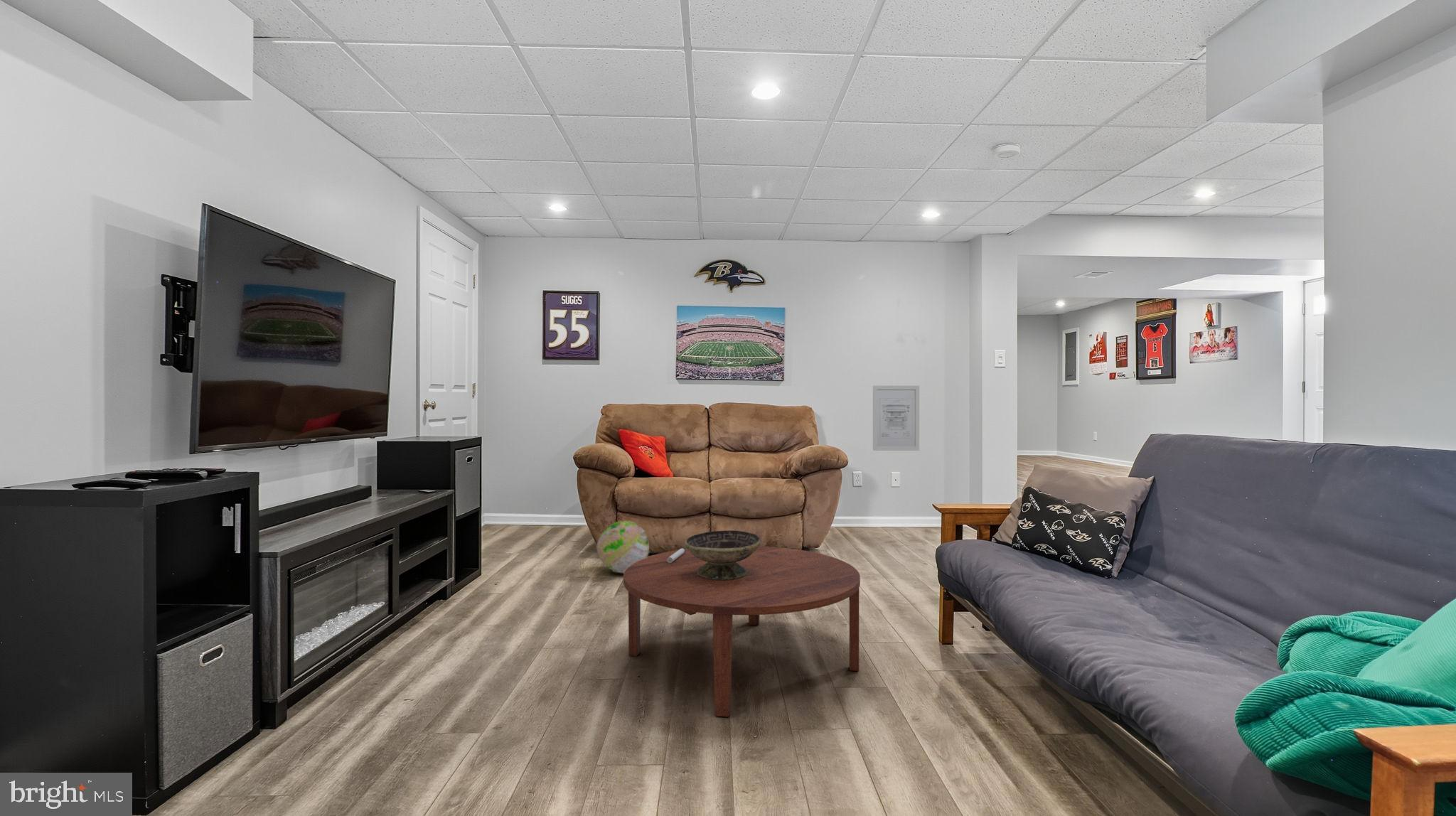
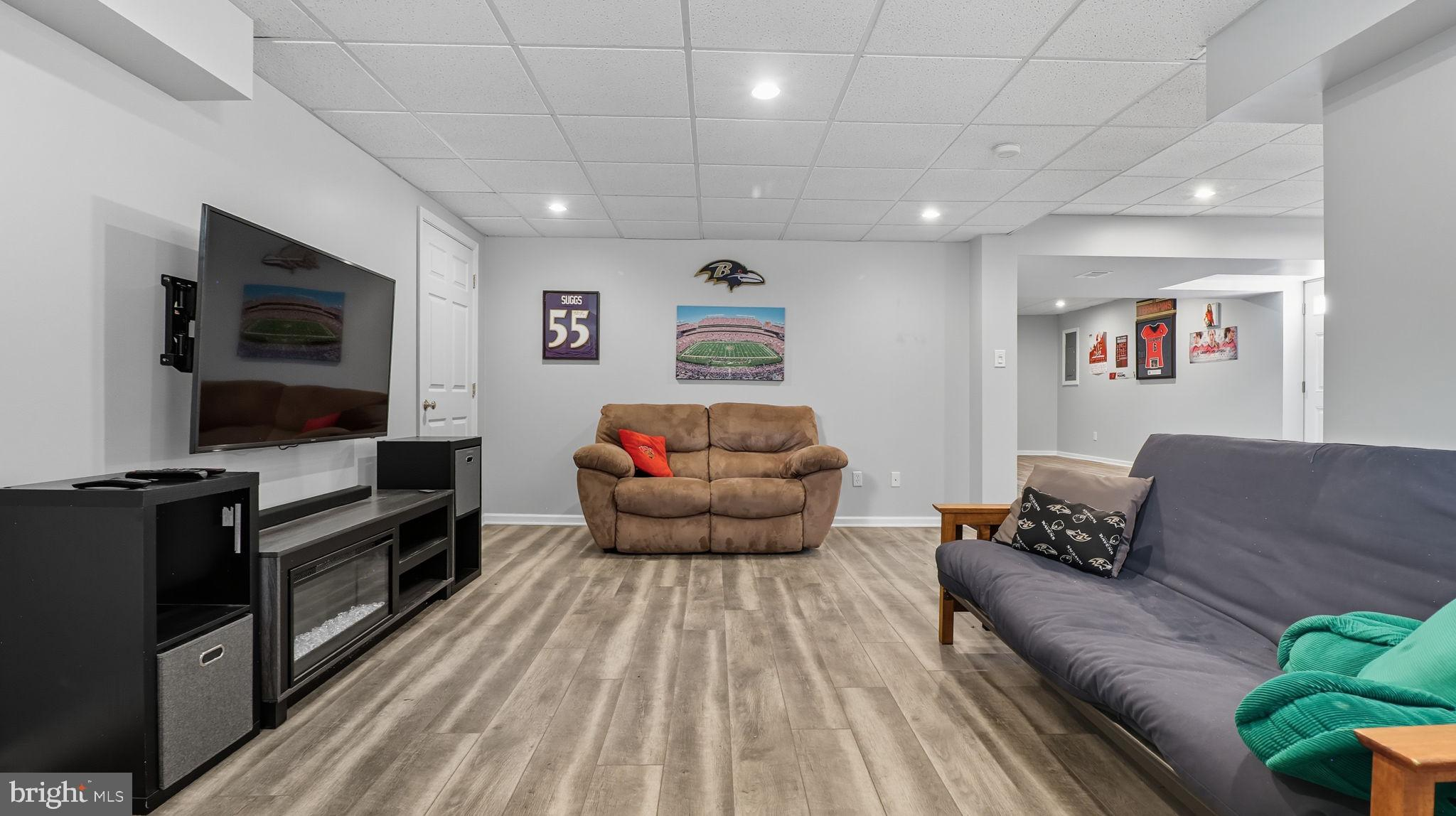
- decorative ball [596,520,650,574]
- candle [667,547,685,563]
- decorative bowl [685,530,761,580]
- wall art [872,385,920,451]
- coffee table [623,545,861,717]
